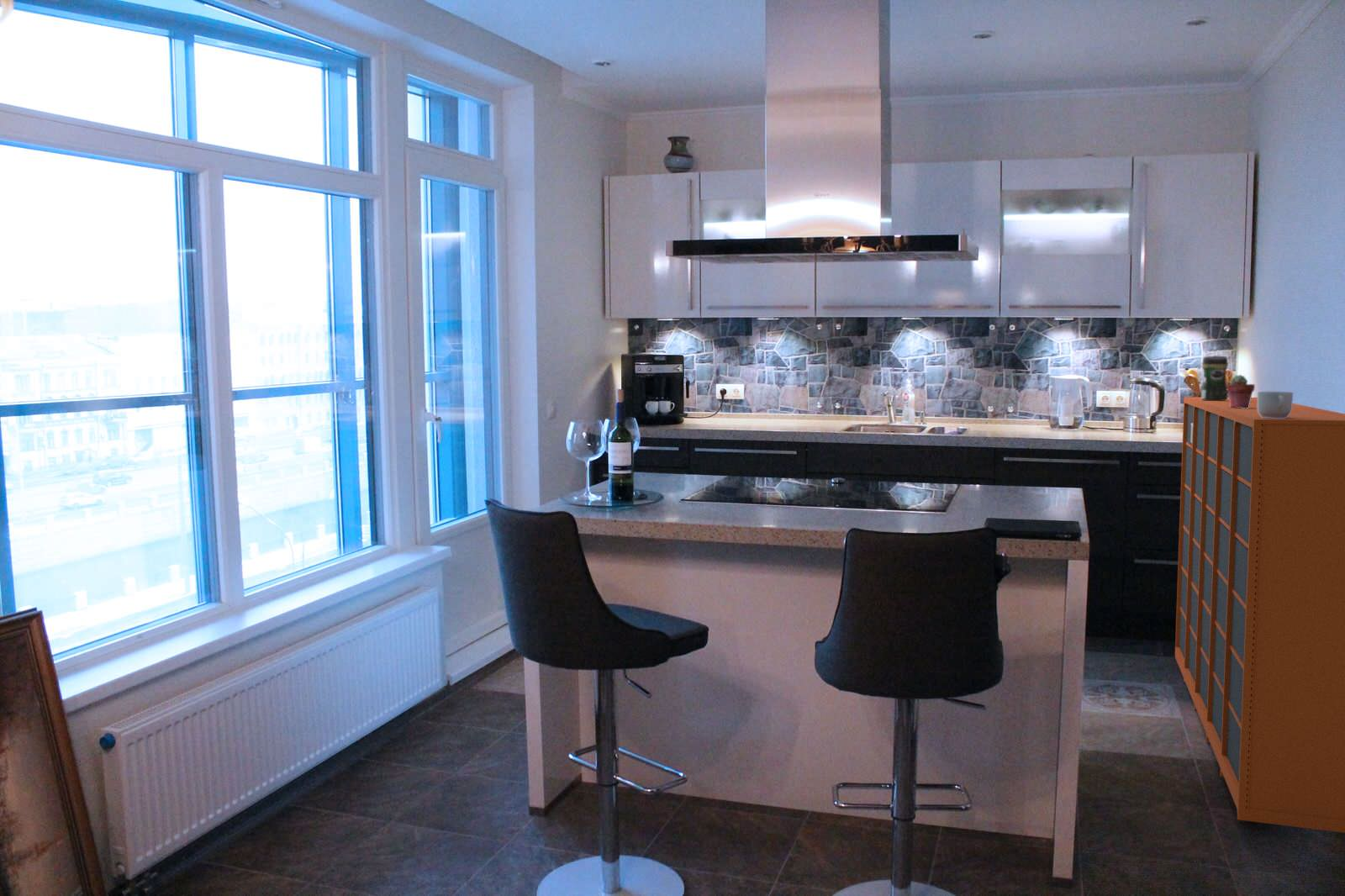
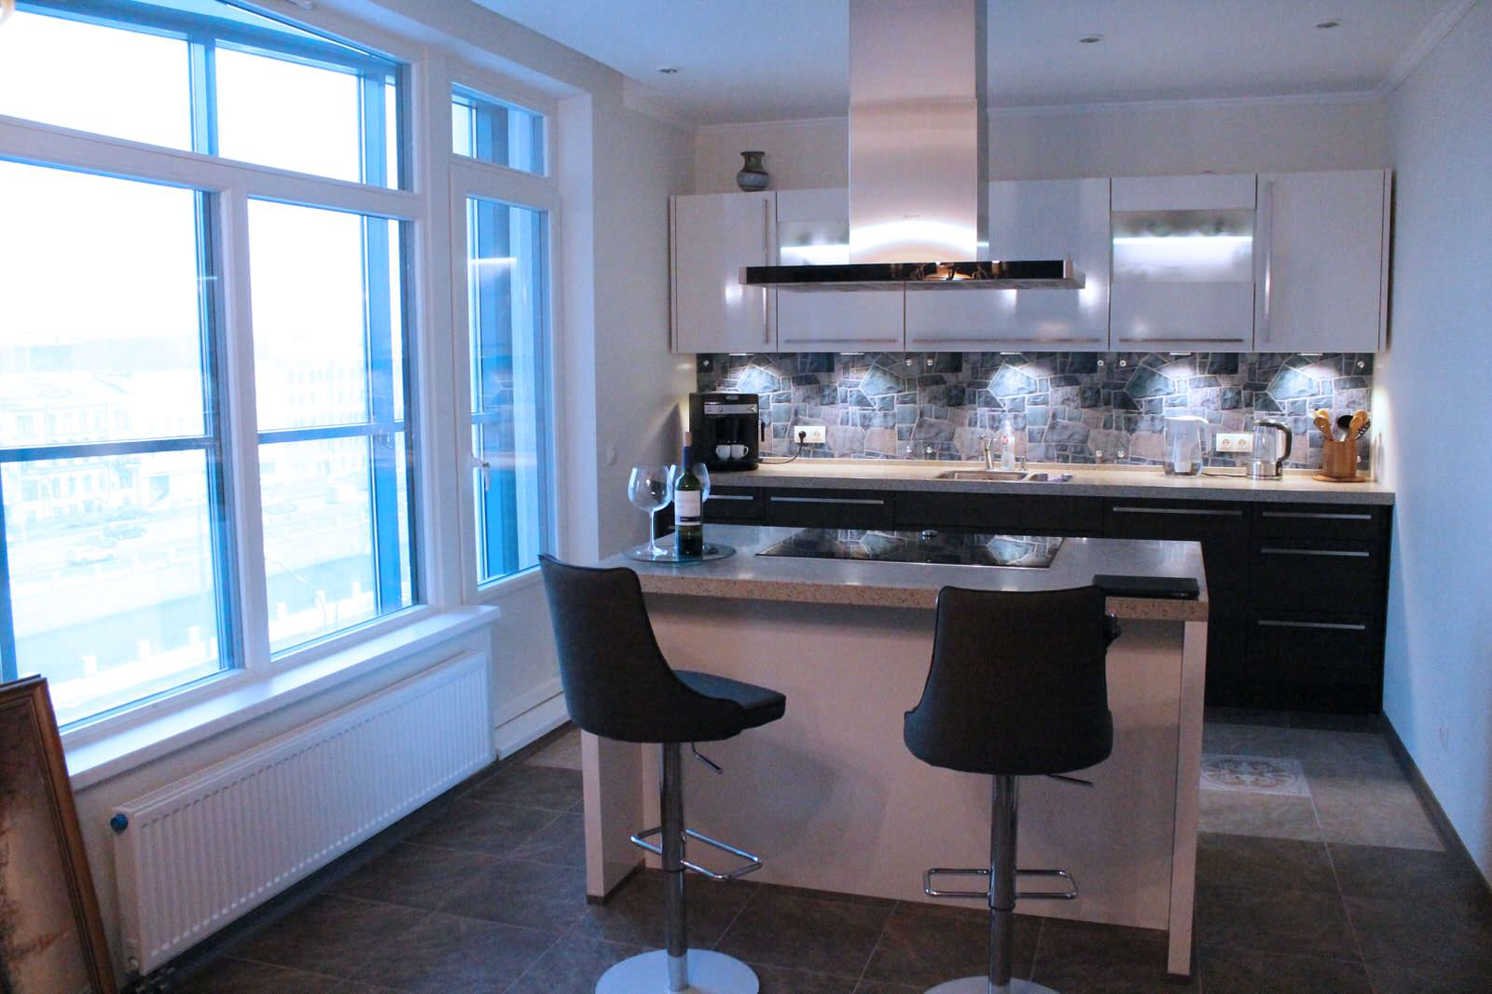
- potted succulent [1226,374,1256,408]
- coffee jar [1200,355,1229,401]
- mug [1257,391,1294,419]
- storage cabinet [1174,396,1345,834]
